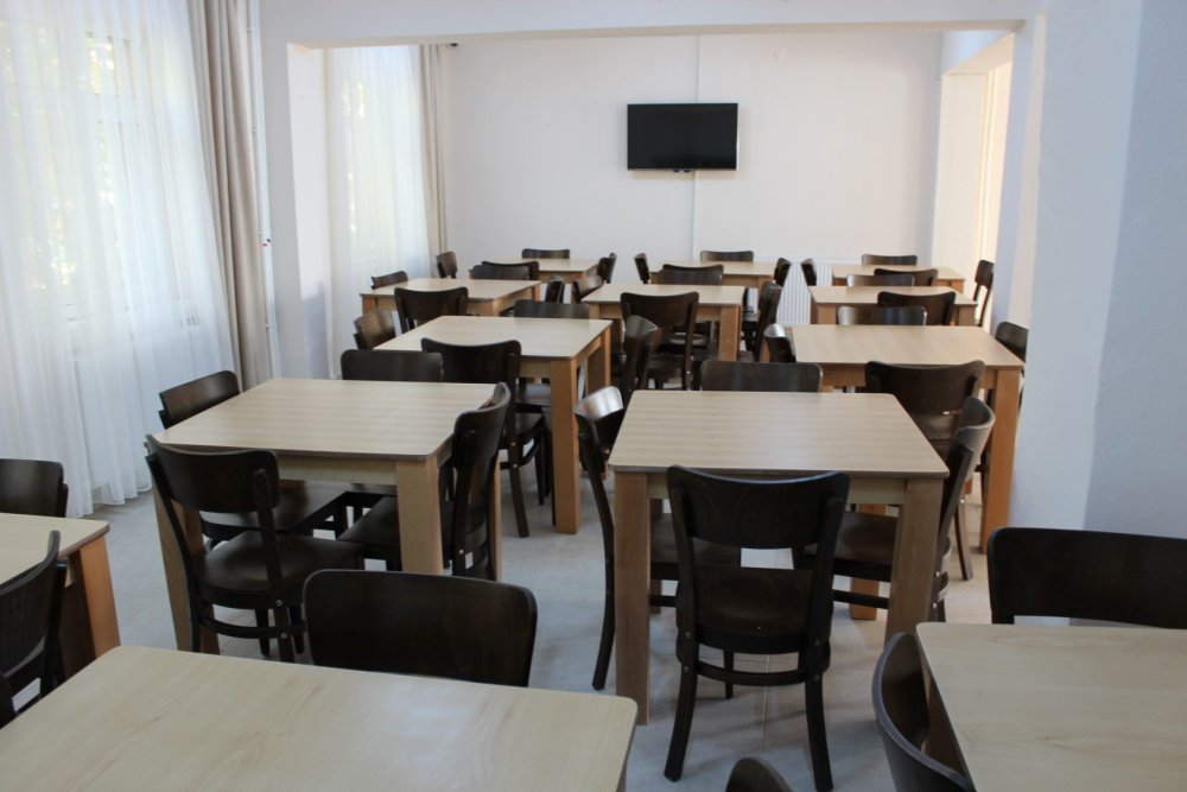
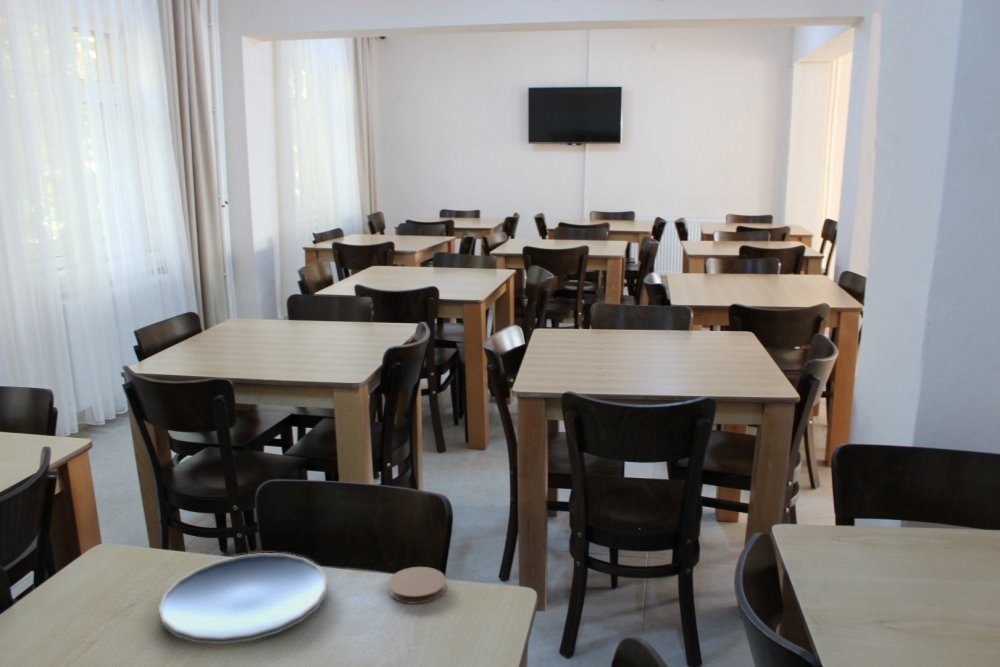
+ plate [158,552,328,645]
+ coaster [387,566,447,605]
